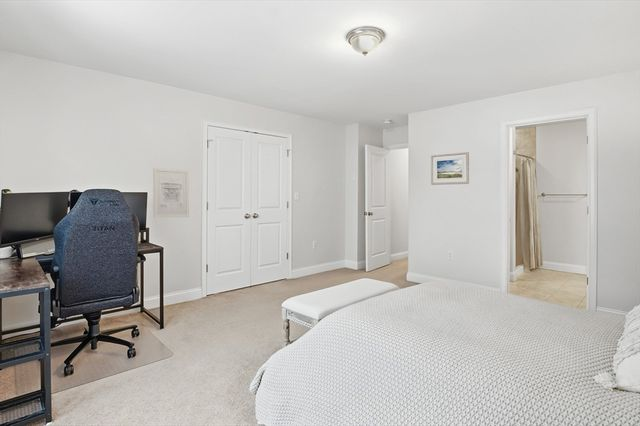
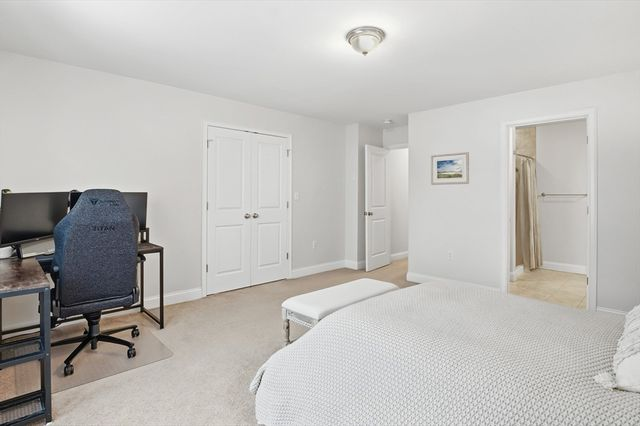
- wall art [153,167,190,218]
